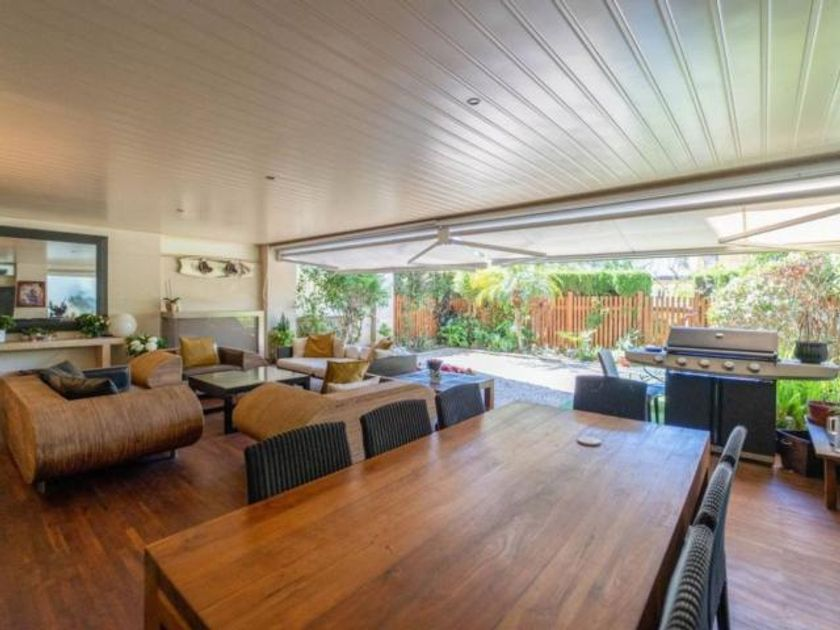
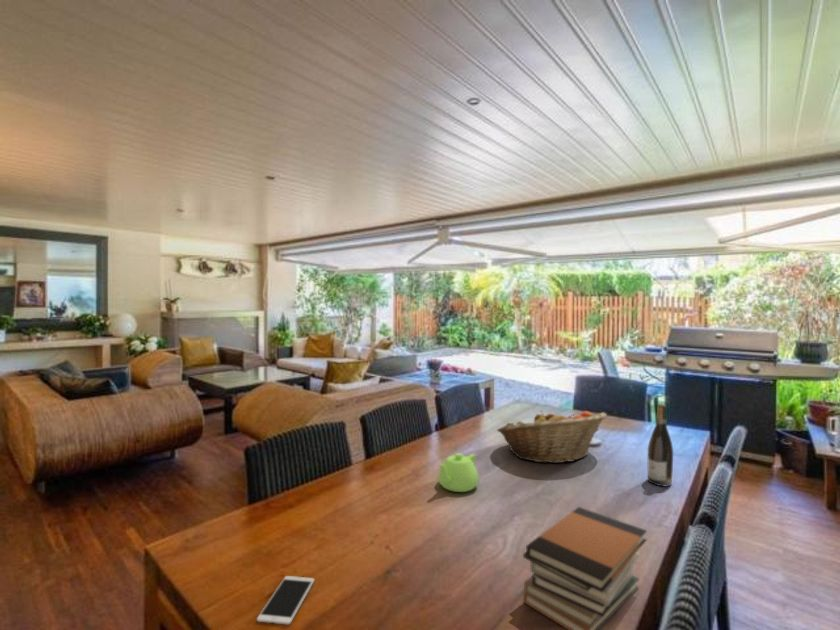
+ book stack [522,506,648,630]
+ smartphone [256,575,315,626]
+ fruit basket [496,409,608,464]
+ teapot [437,452,480,493]
+ wine bottle [647,403,674,487]
